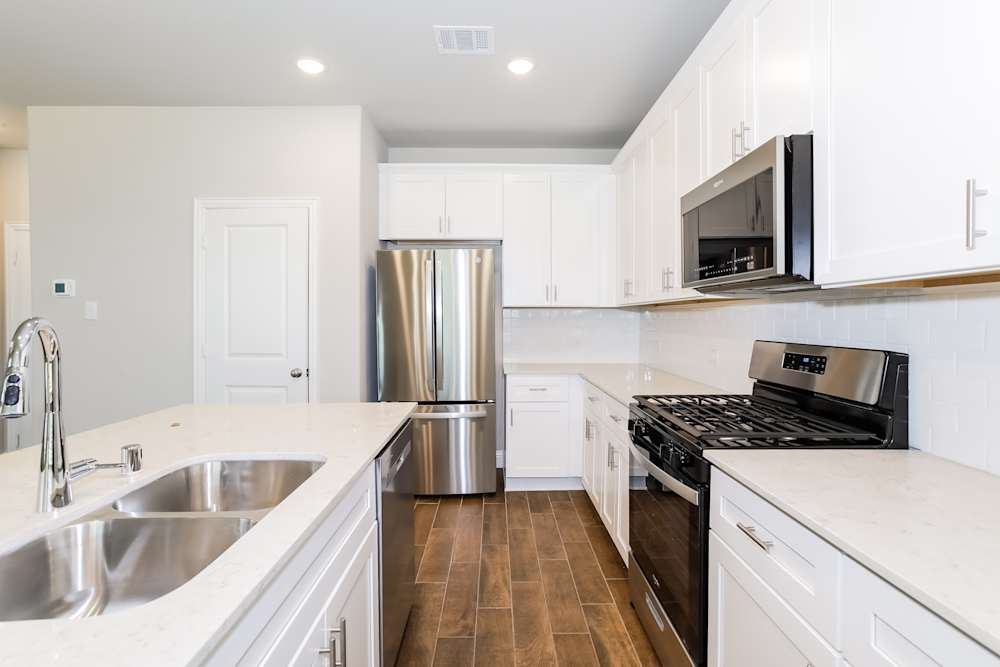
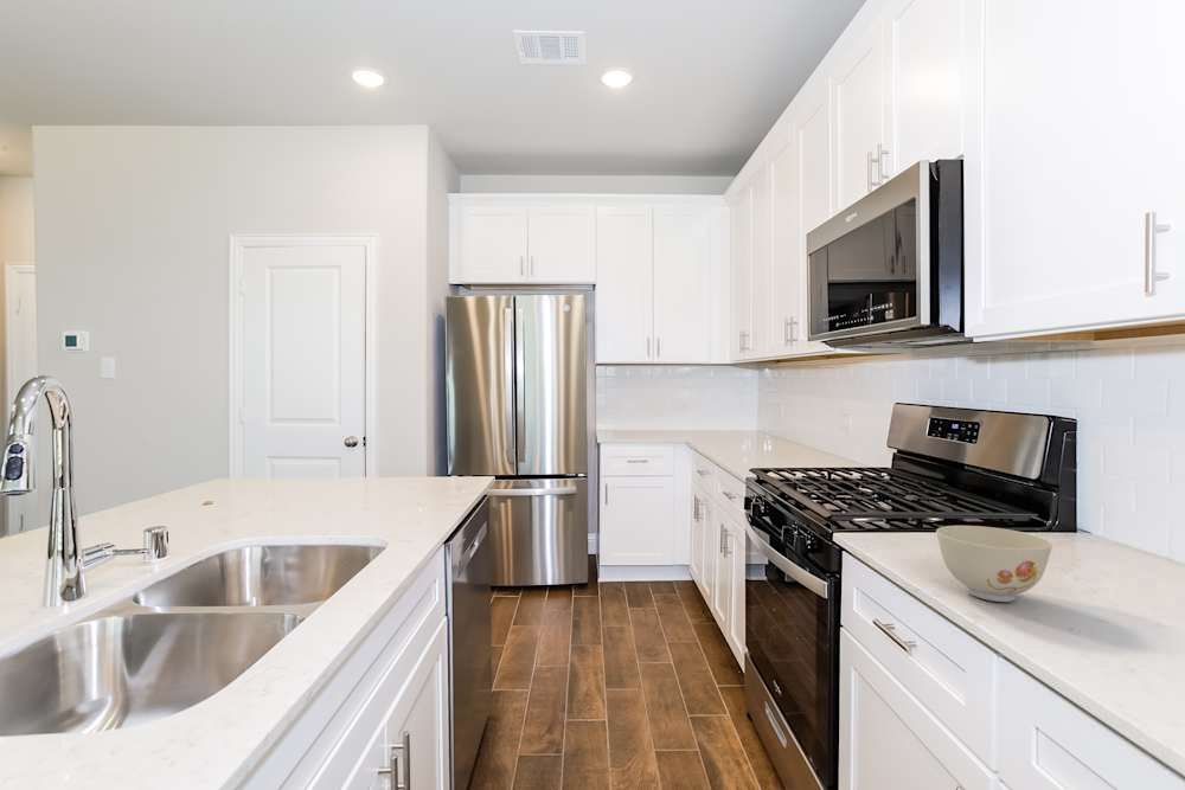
+ bowl [935,525,1053,603]
